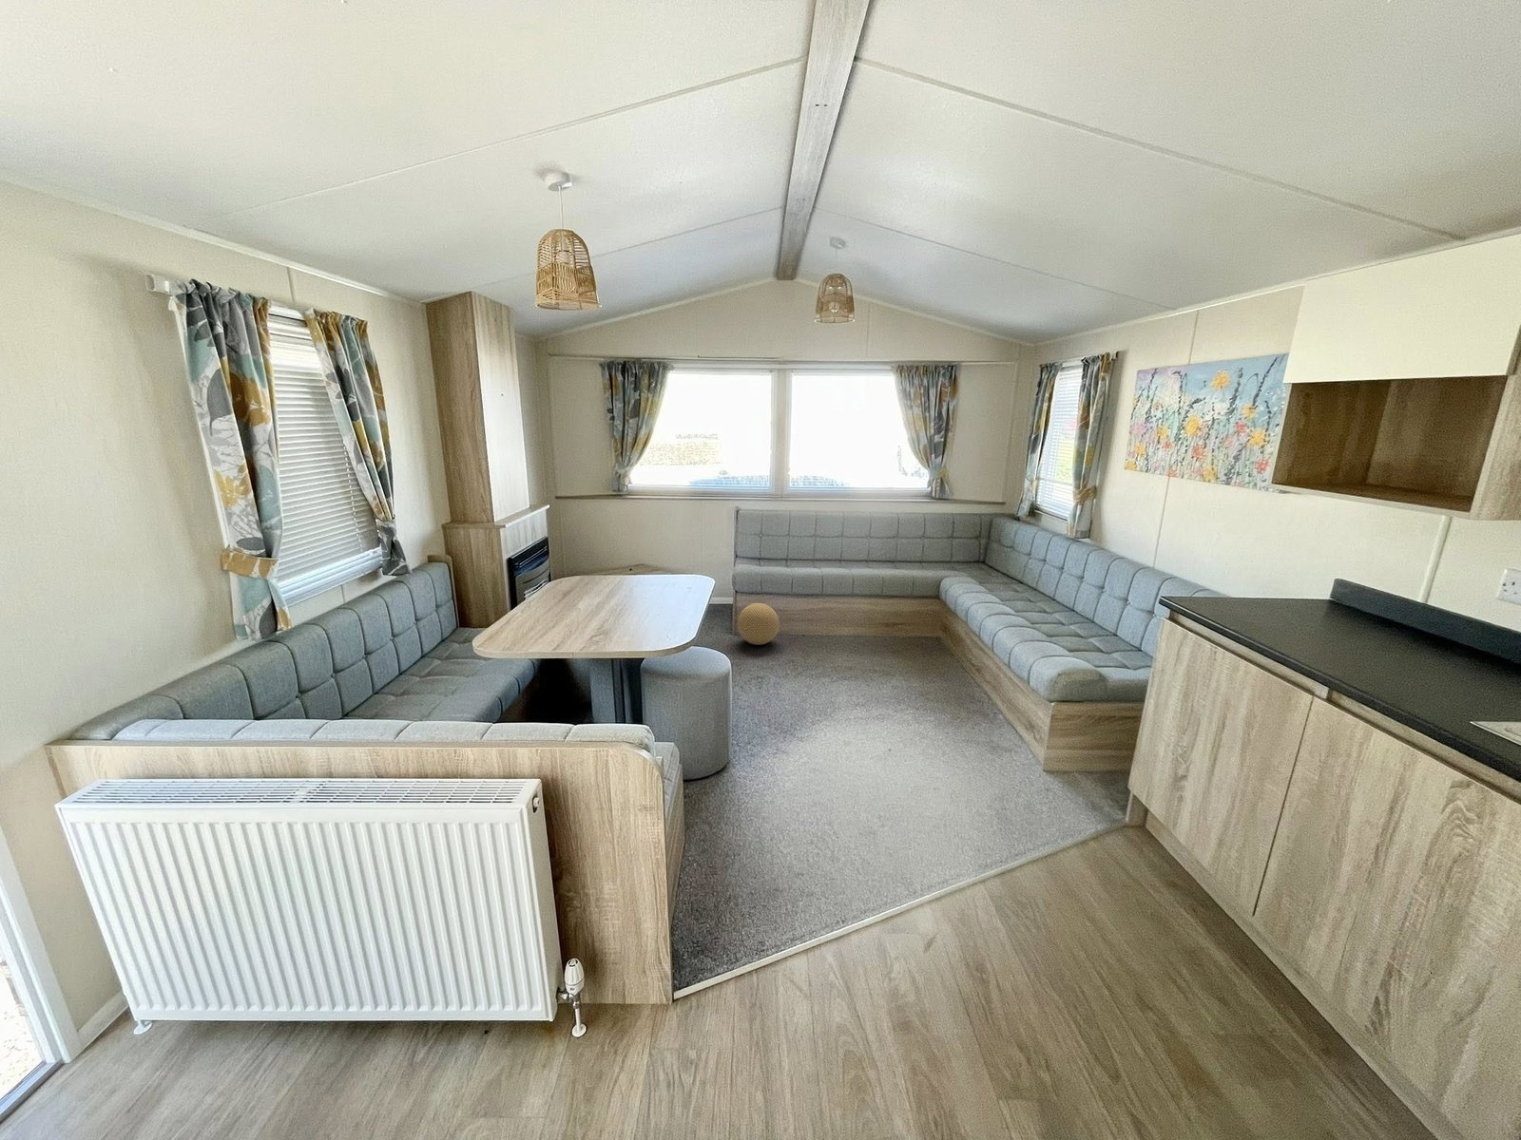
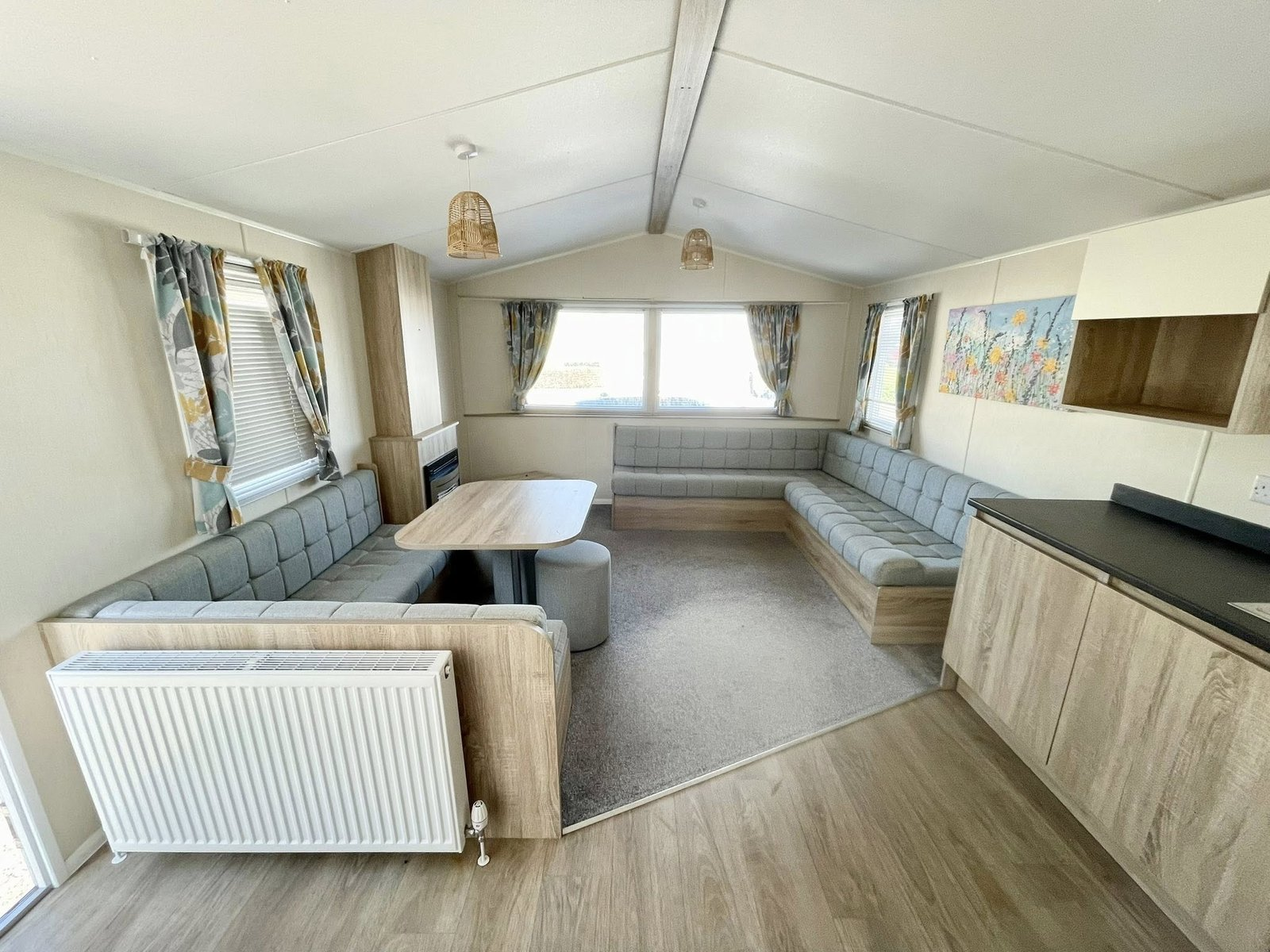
- decorative ball [737,602,780,645]
